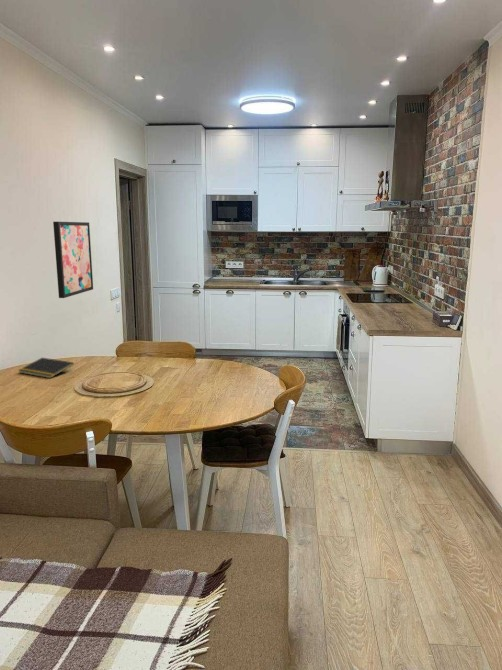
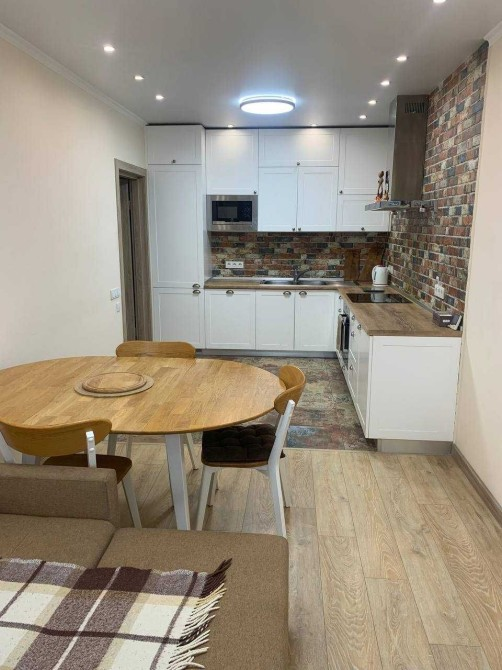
- notepad [17,357,75,379]
- wall art [52,221,94,299]
